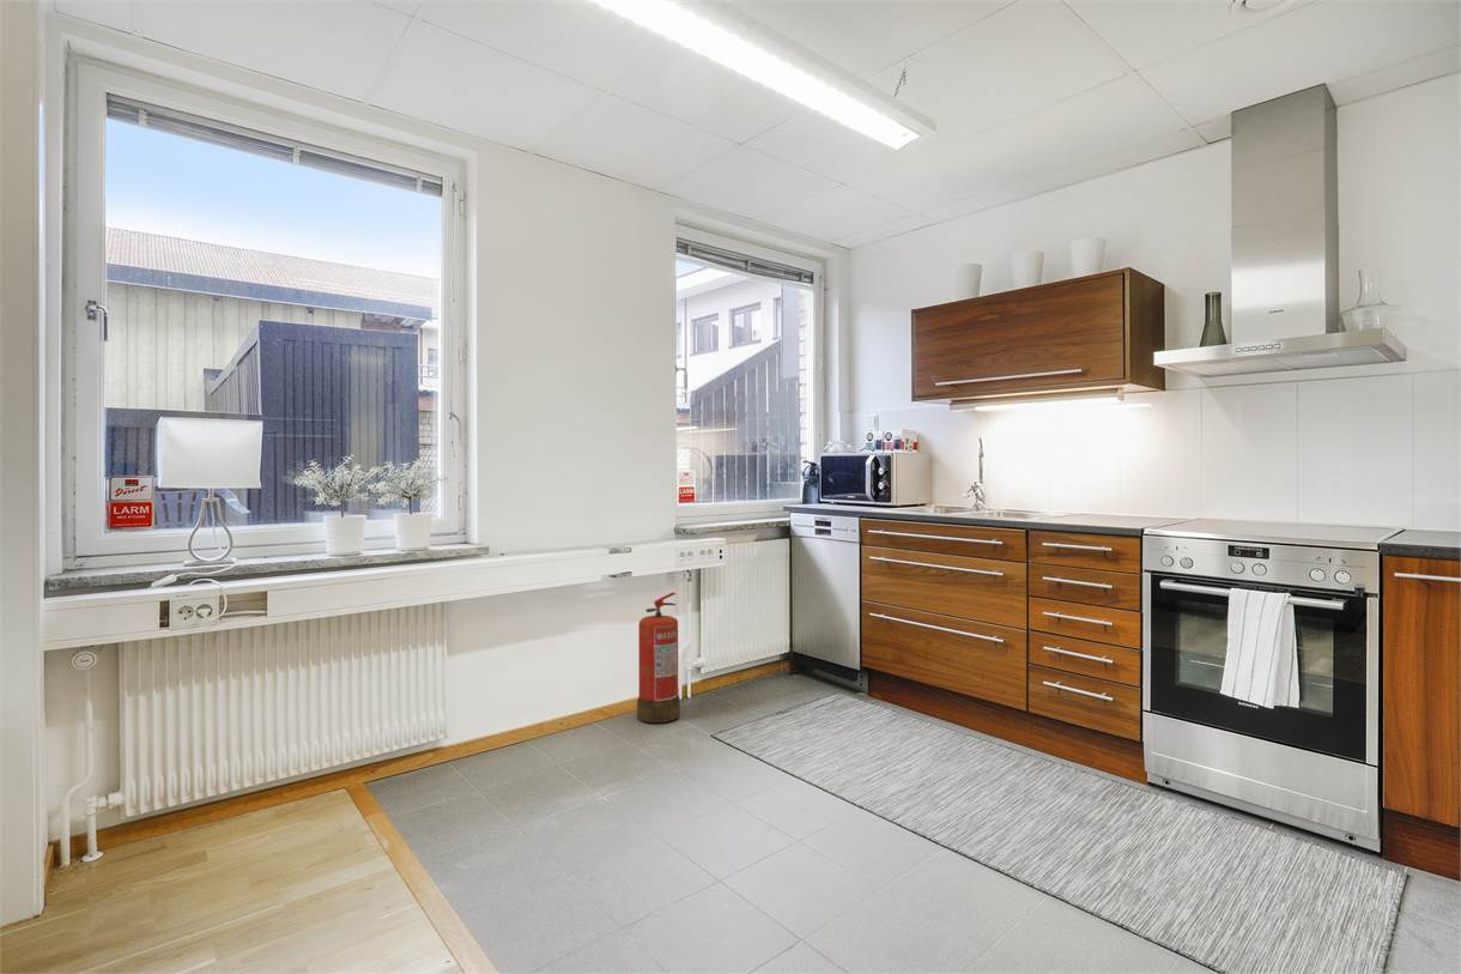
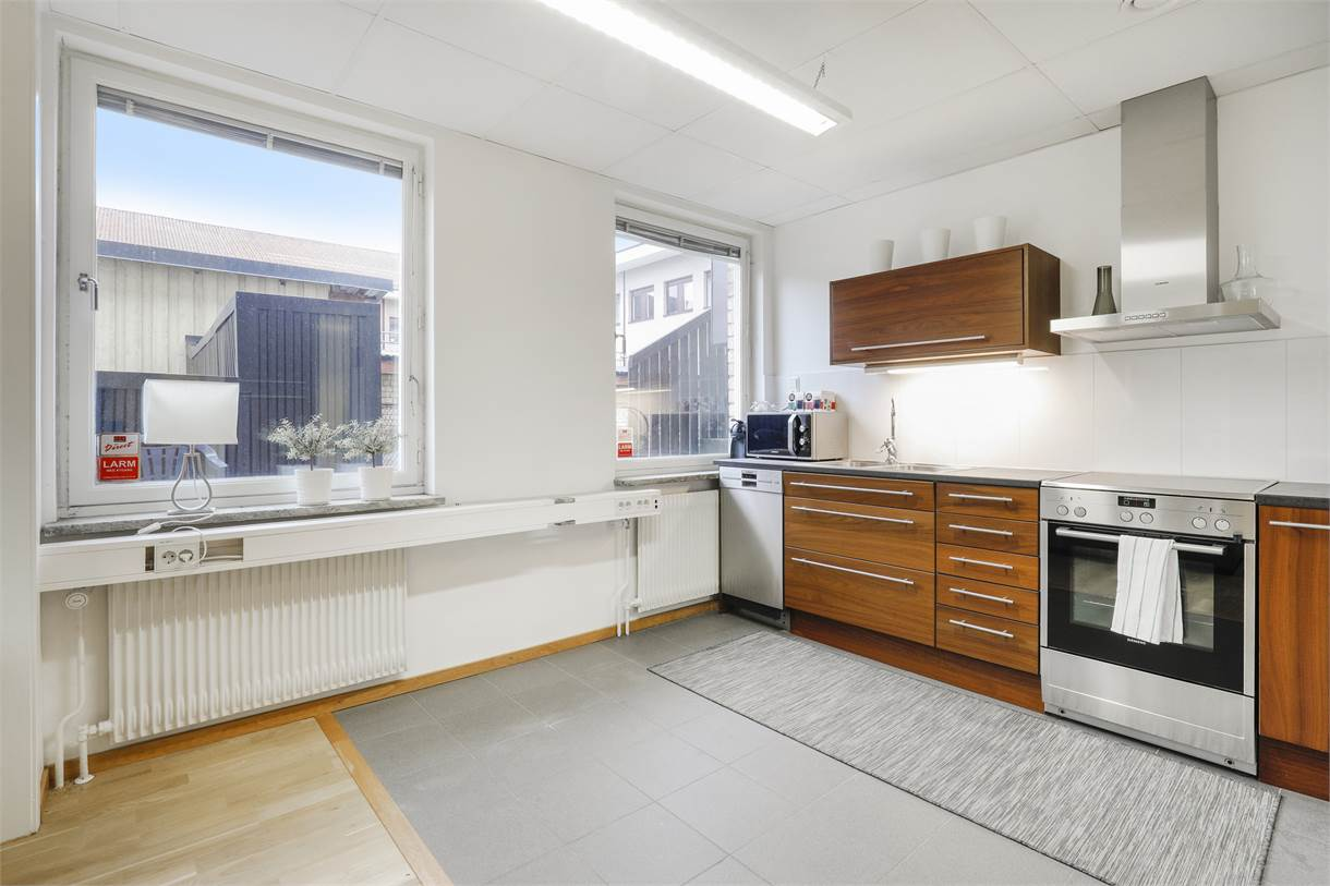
- fire extinguisher [636,592,681,724]
